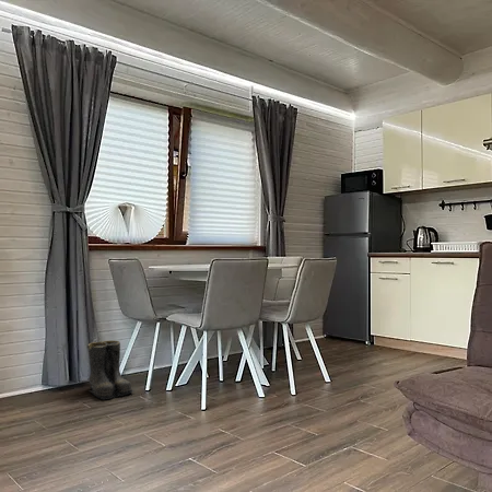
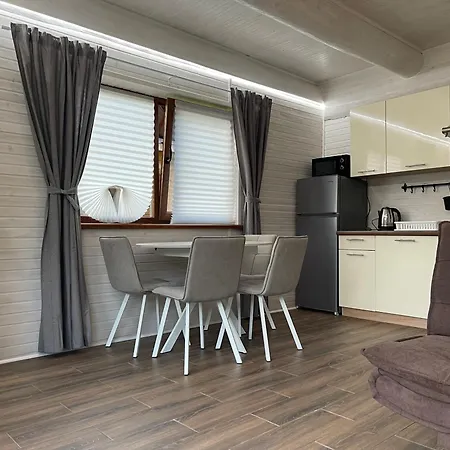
- boots [86,340,136,400]
